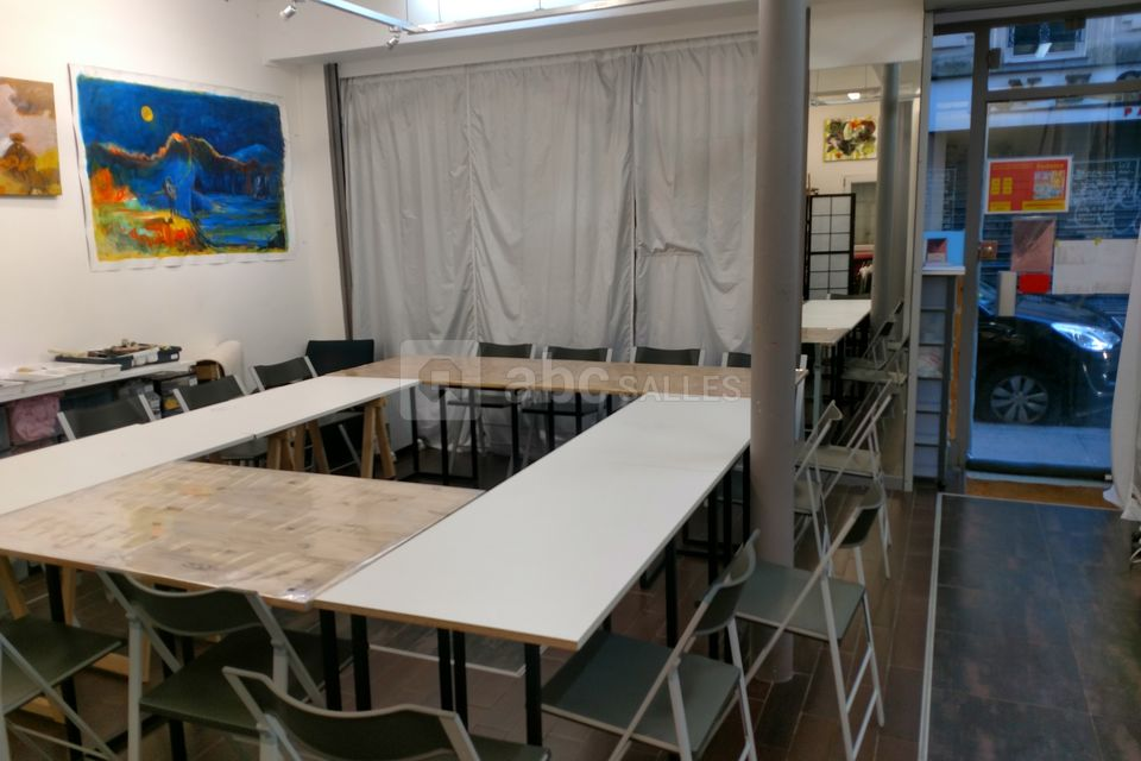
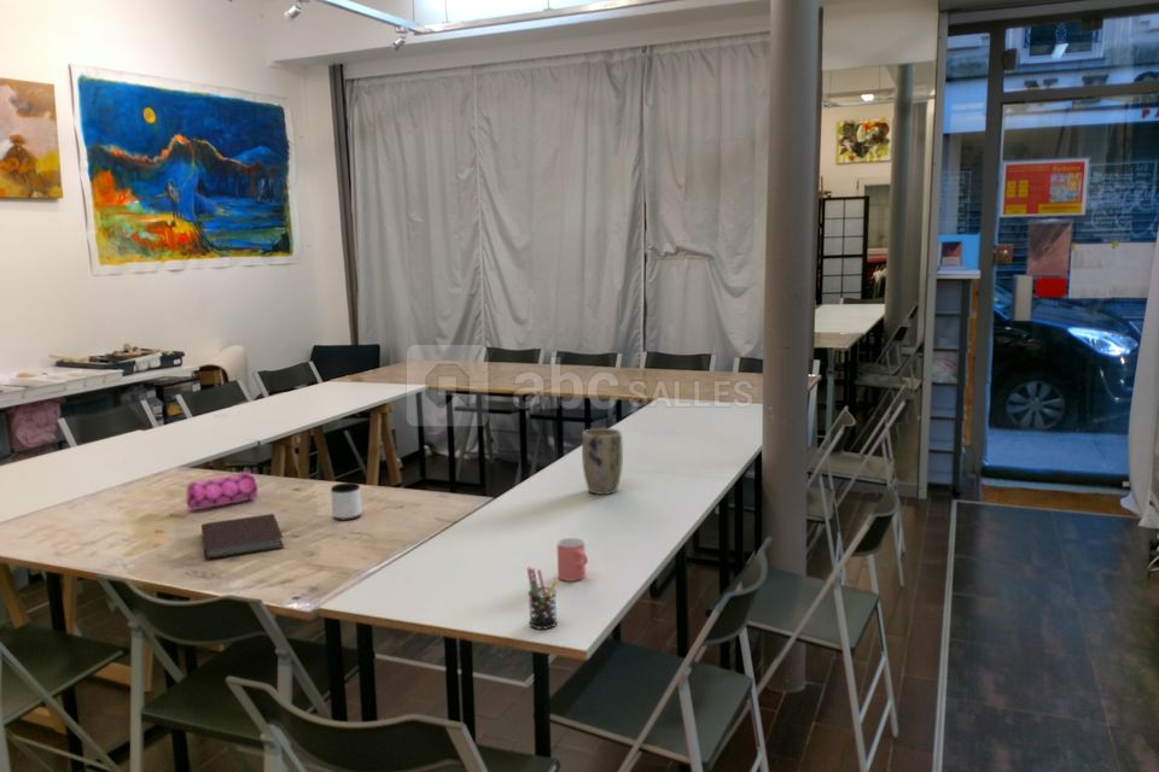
+ notebook [200,513,285,561]
+ plant pot [581,427,624,496]
+ pencil case [186,468,260,511]
+ pen holder [526,566,560,631]
+ mug [330,481,362,521]
+ cup [555,537,589,583]
